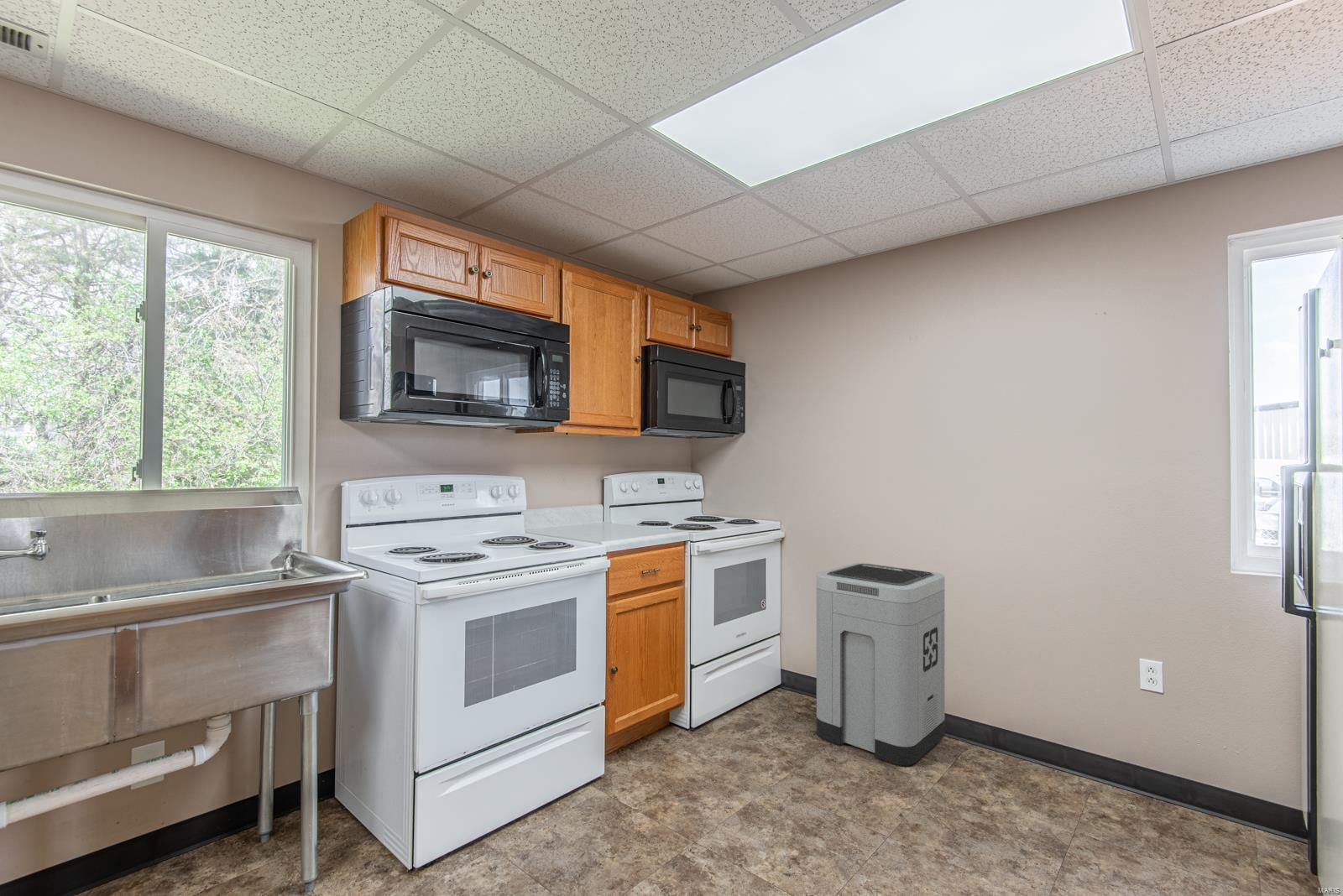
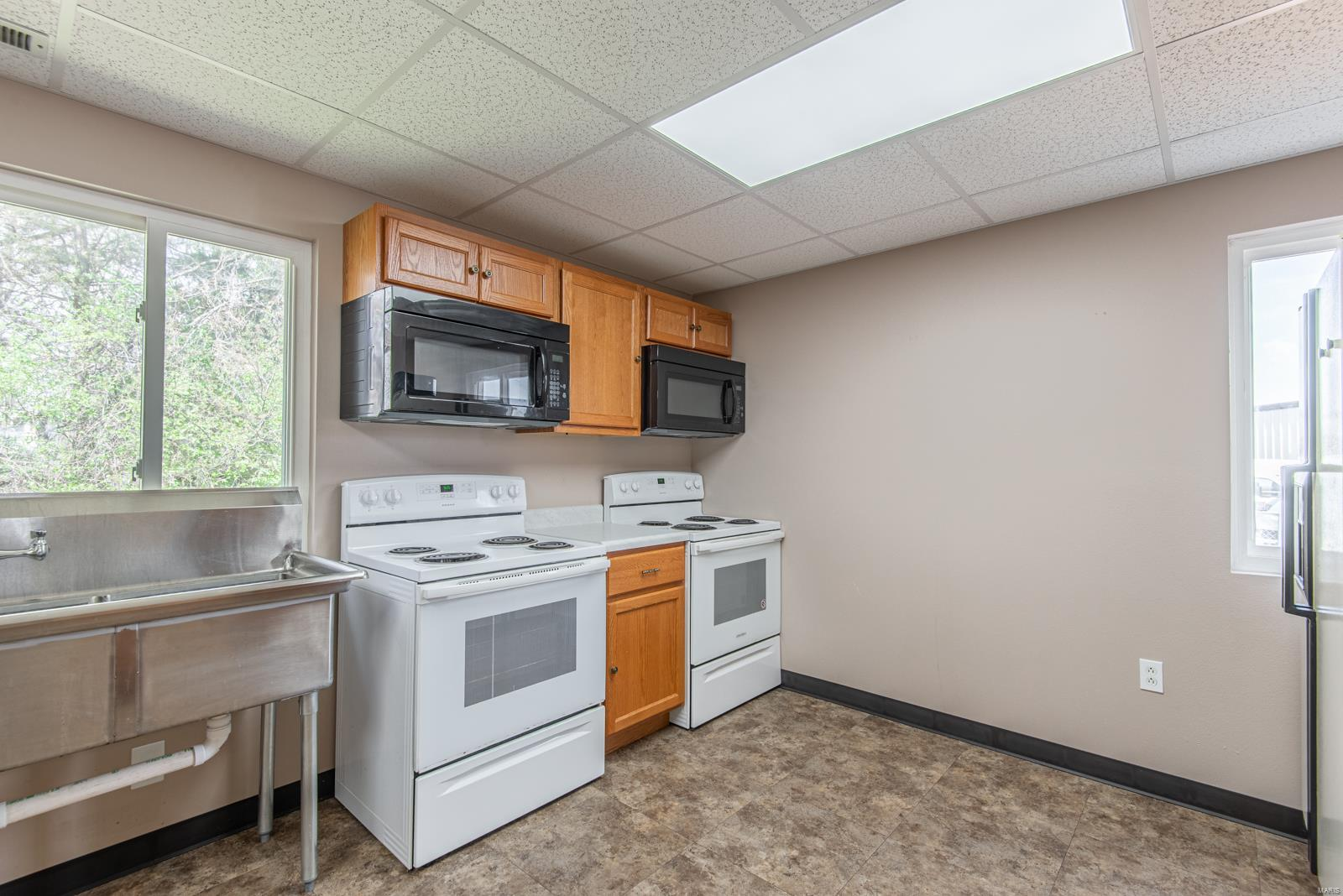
- trash can [816,562,945,767]
